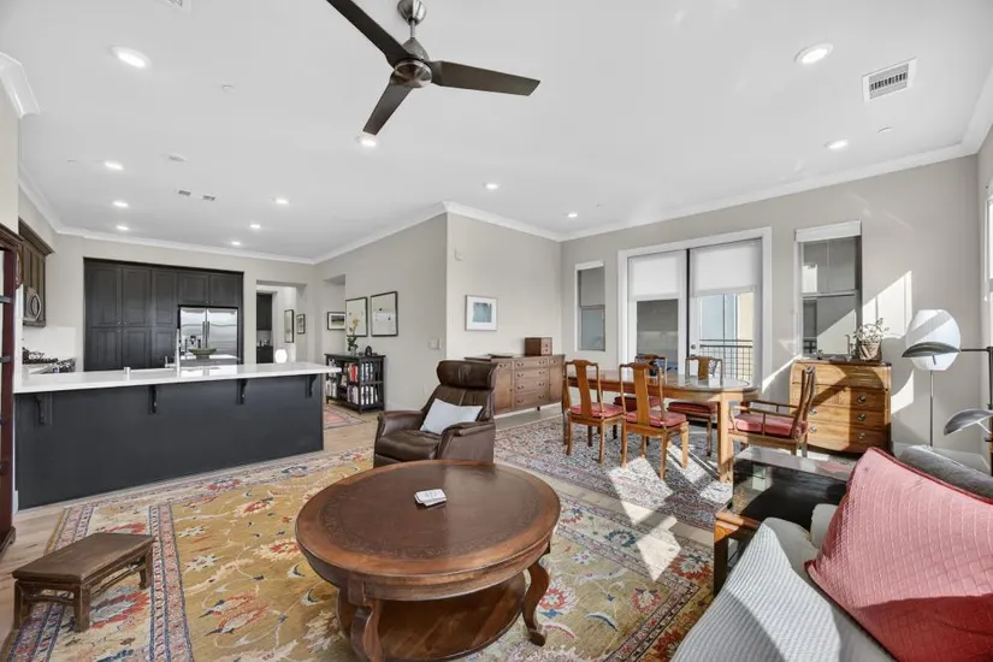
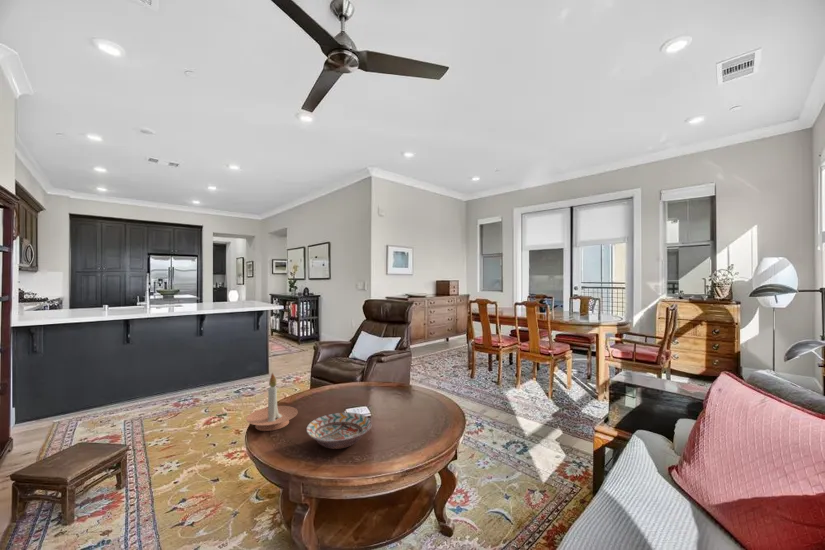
+ candle holder [245,372,298,432]
+ decorative bowl [305,411,373,450]
